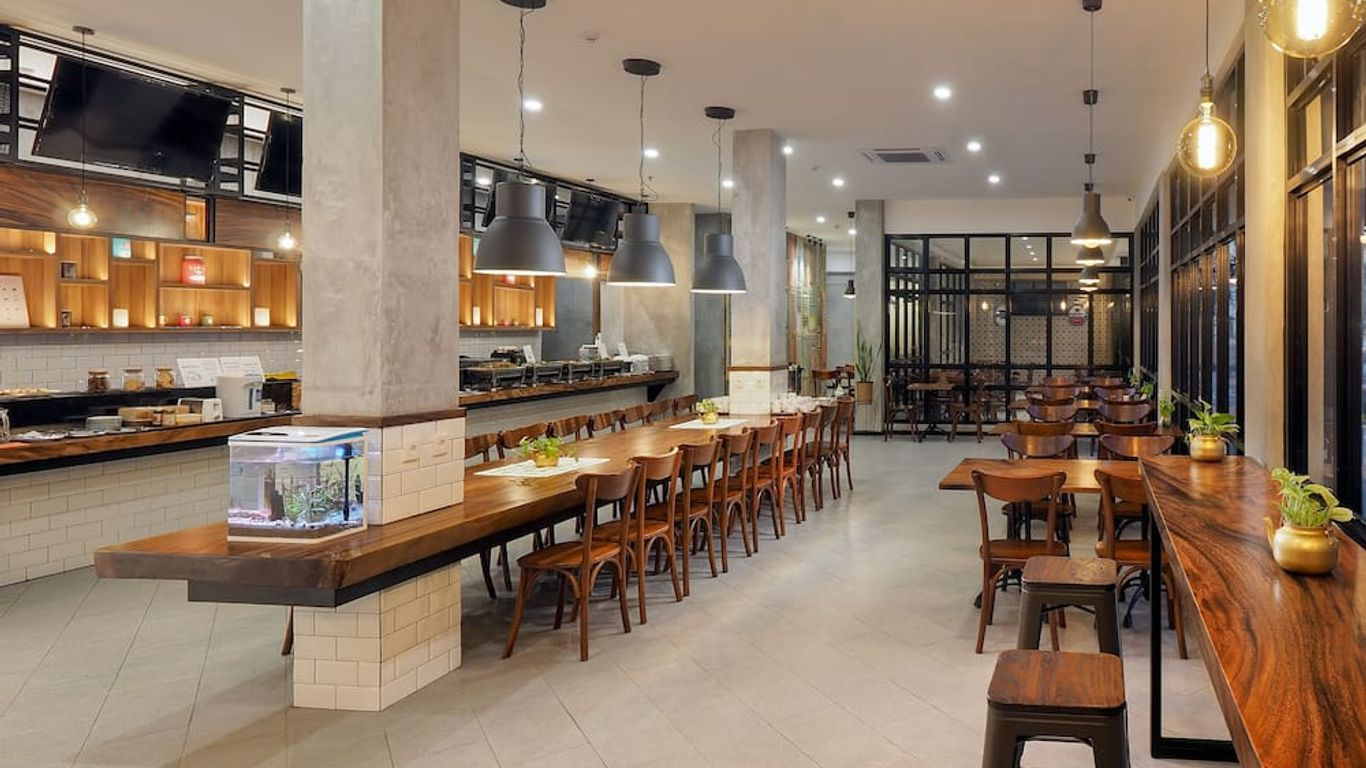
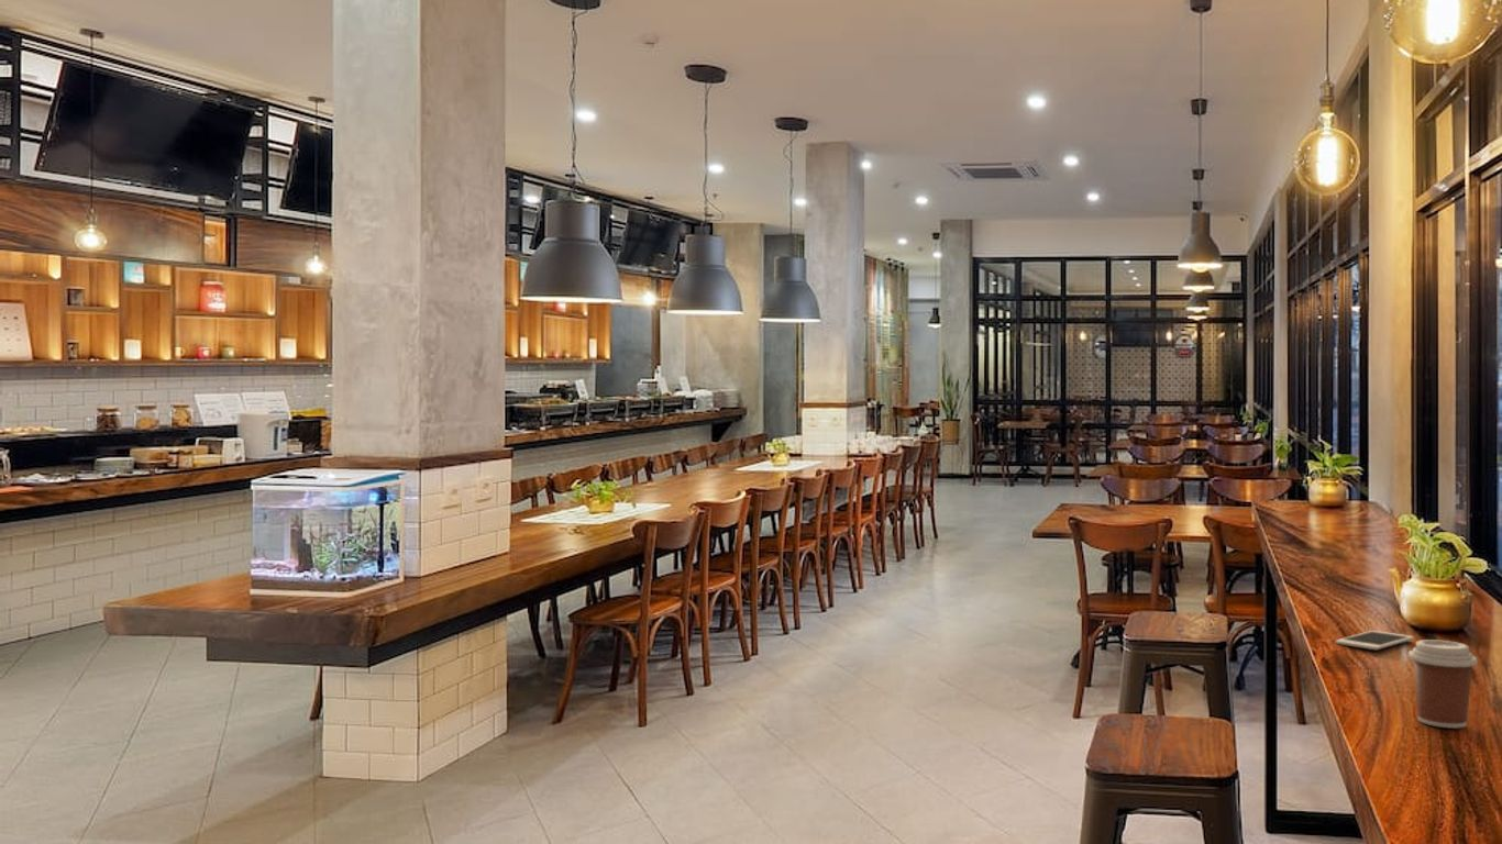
+ coffee cup [1407,638,1479,730]
+ cell phone [1335,630,1415,651]
